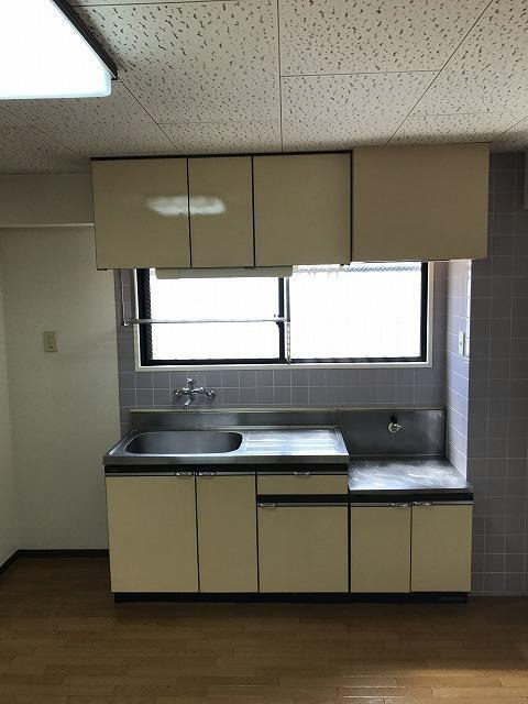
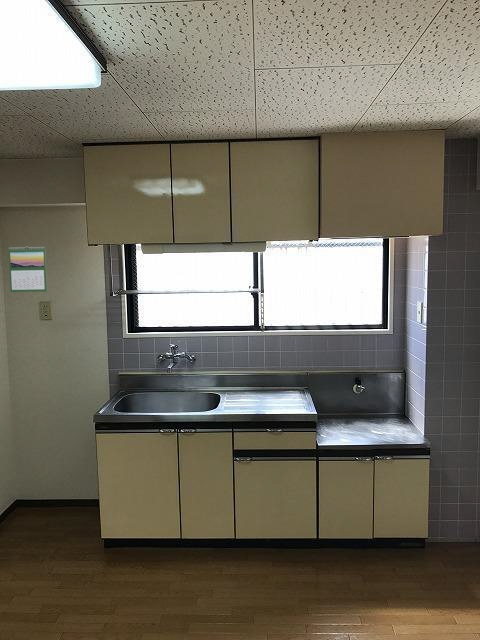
+ calendar [7,245,48,293]
